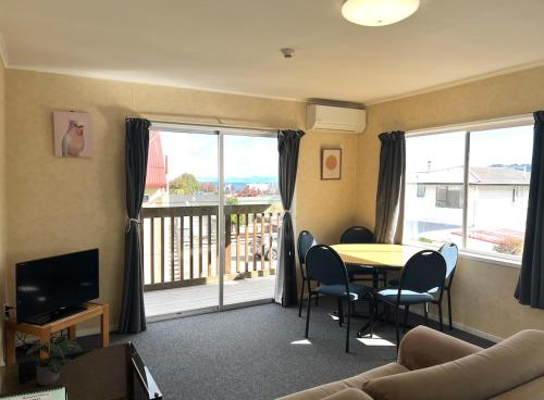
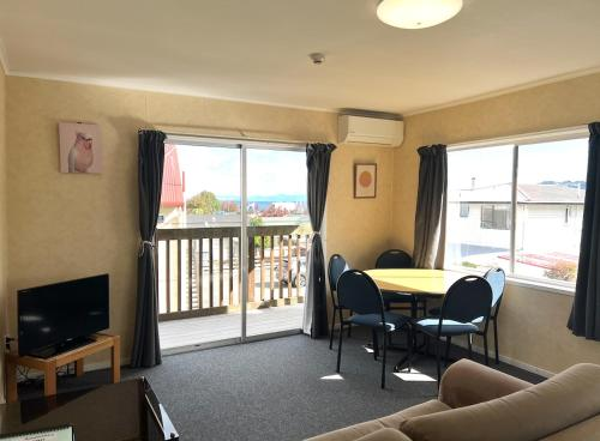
- potted plant [23,334,83,387]
